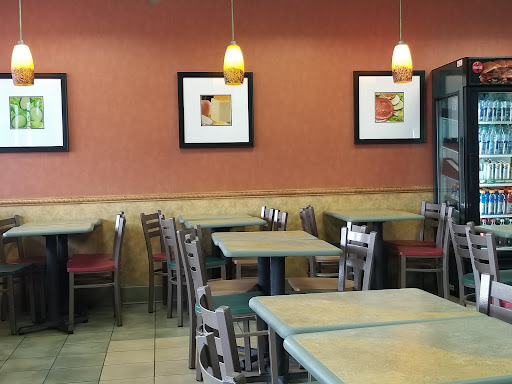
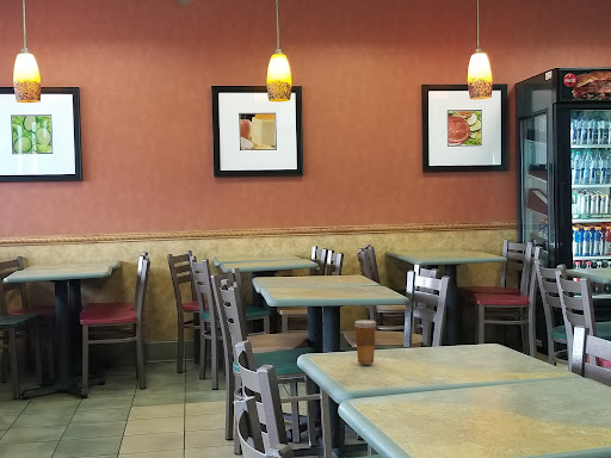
+ beverage cup [353,318,377,366]
